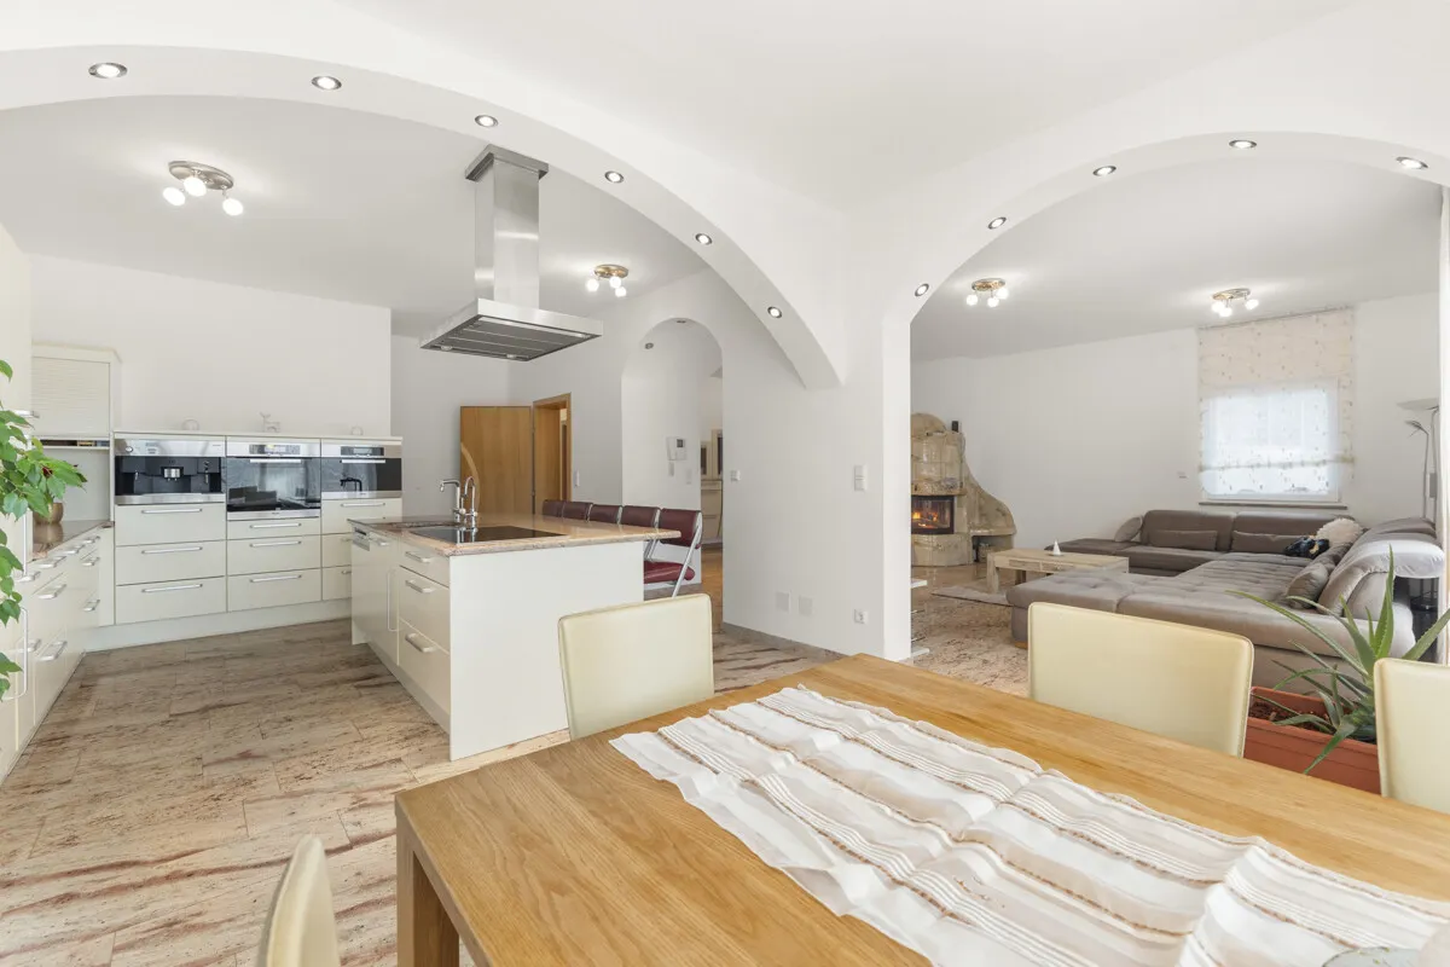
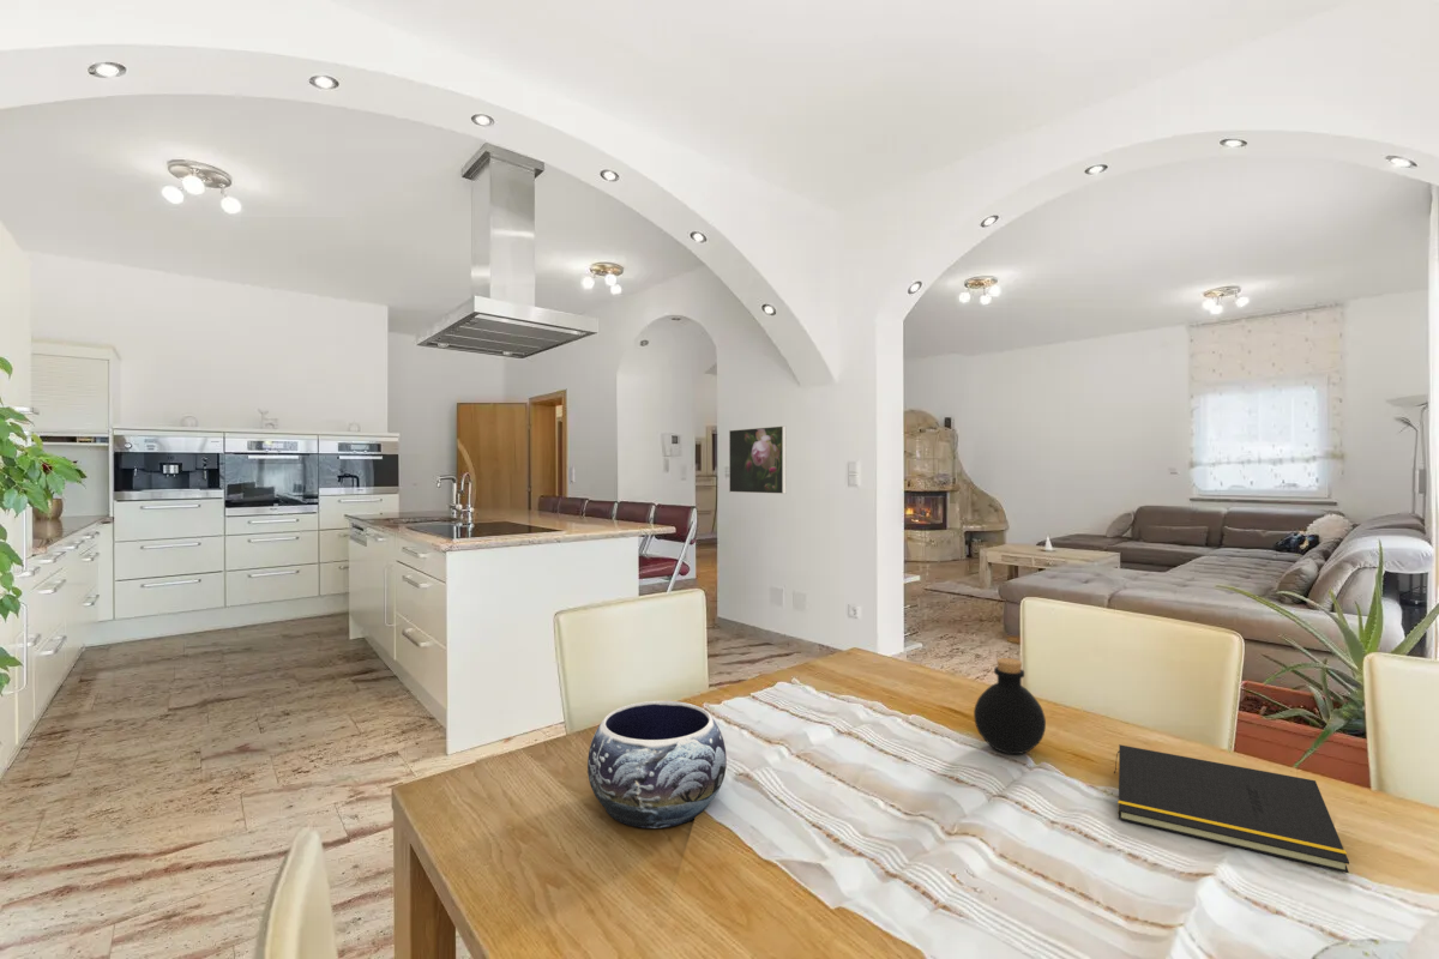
+ notepad [1113,743,1350,874]
+ bottle [973,657,1047,755]
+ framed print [728,424,788,495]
+ decorative bowl [586,700,728,830]
